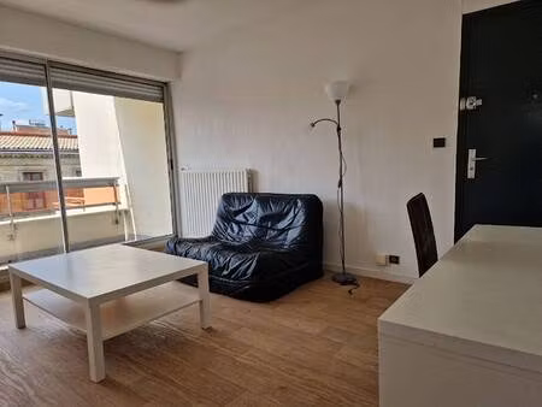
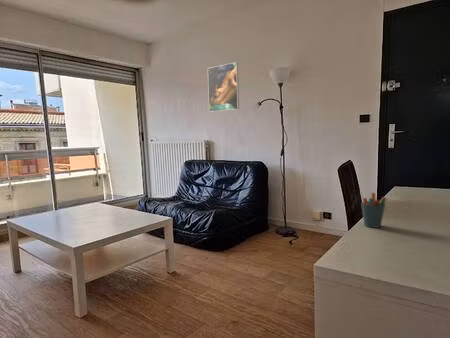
+ pen holder [359,190,387,229]
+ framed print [207,61,240,113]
